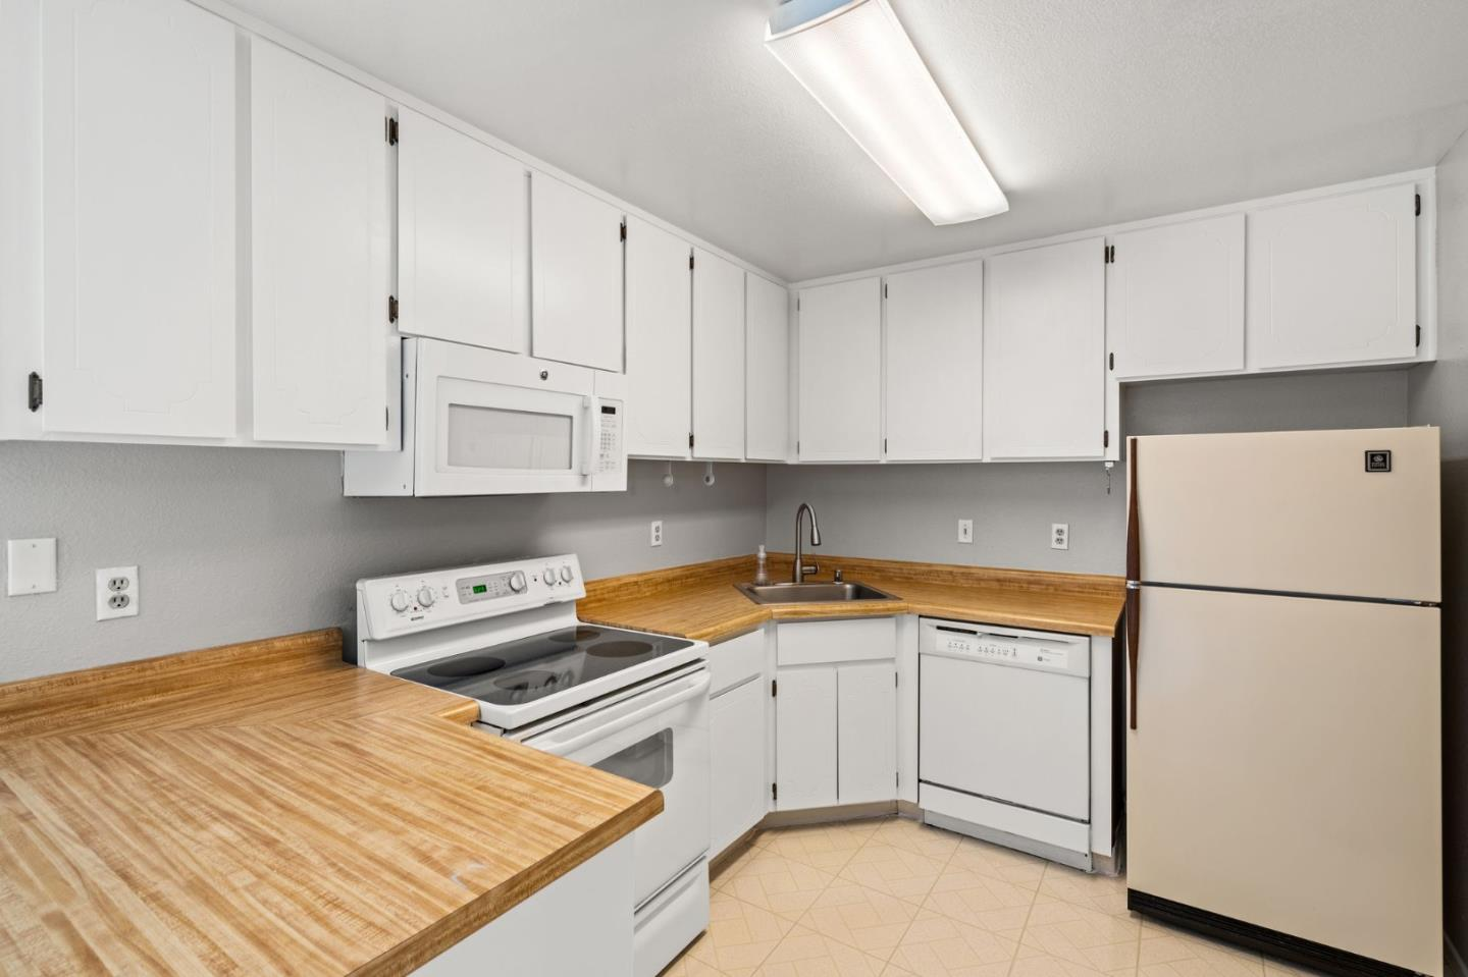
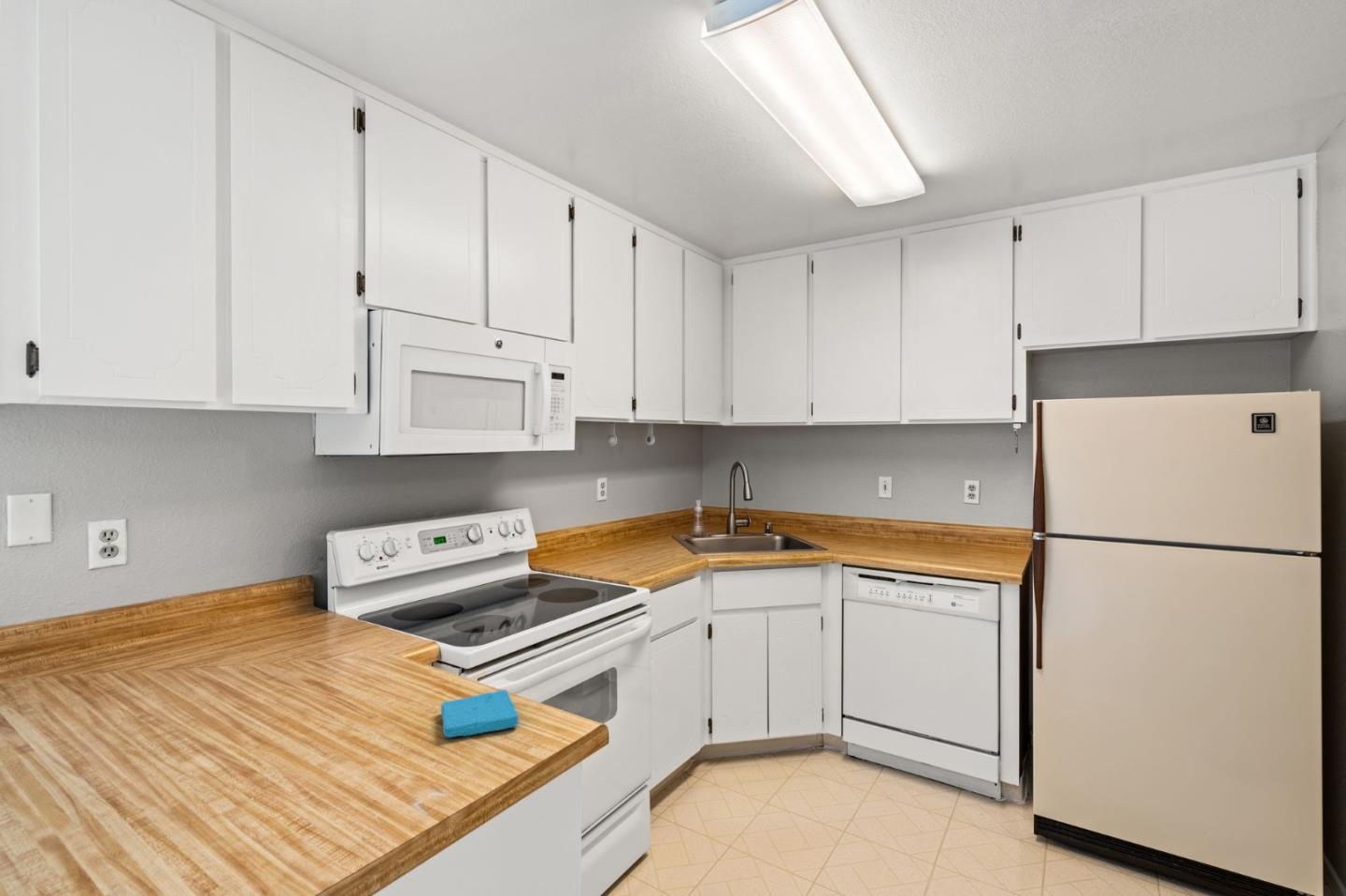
+ sponge [440,689,520,739]
